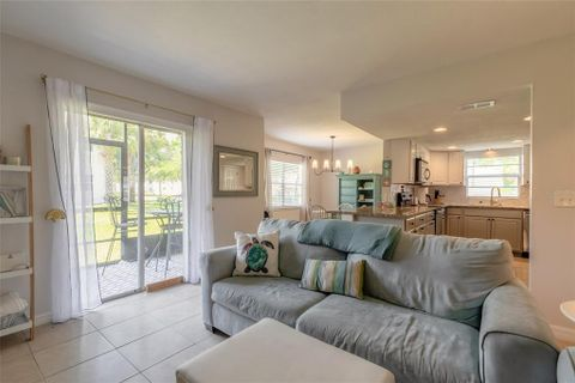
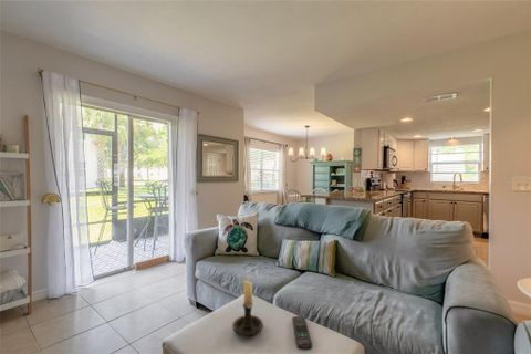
+ candle holder [231,273,264,339]
+ remote control [291,315,313,351]
